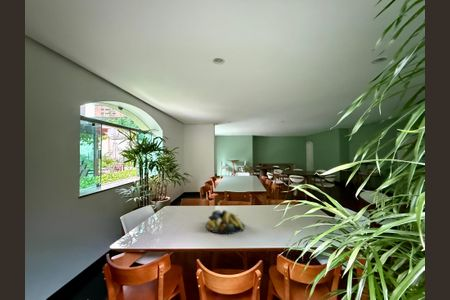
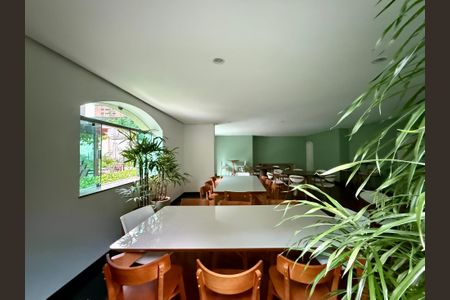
- fruit bowl [205,209,246,235]
